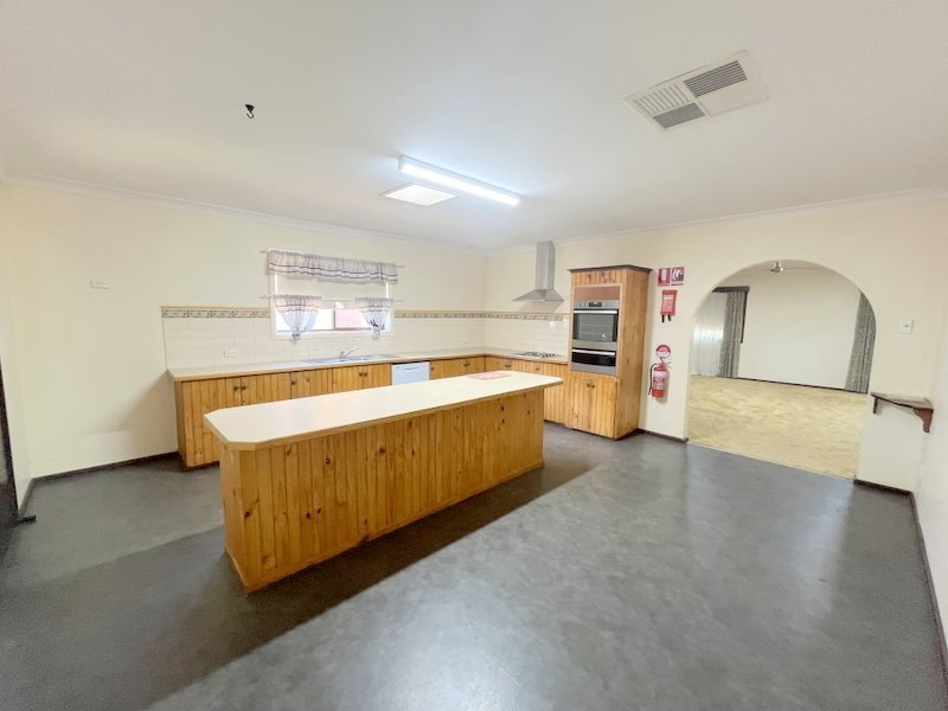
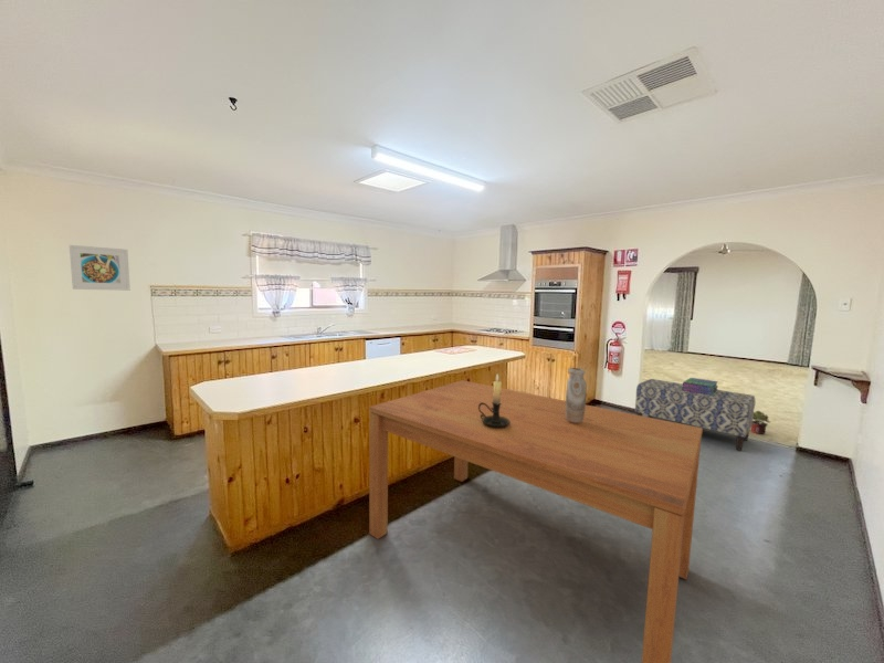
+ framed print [69,244,131,292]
+ potted plant [750,410,771,435]
+ stack of books [682,377,719,396]
+ dining table [368,379,704,663]
+ vase [565,367,587,423]
+ candle holder [478,372,511,429]
+ bench [634,378,757,452]
